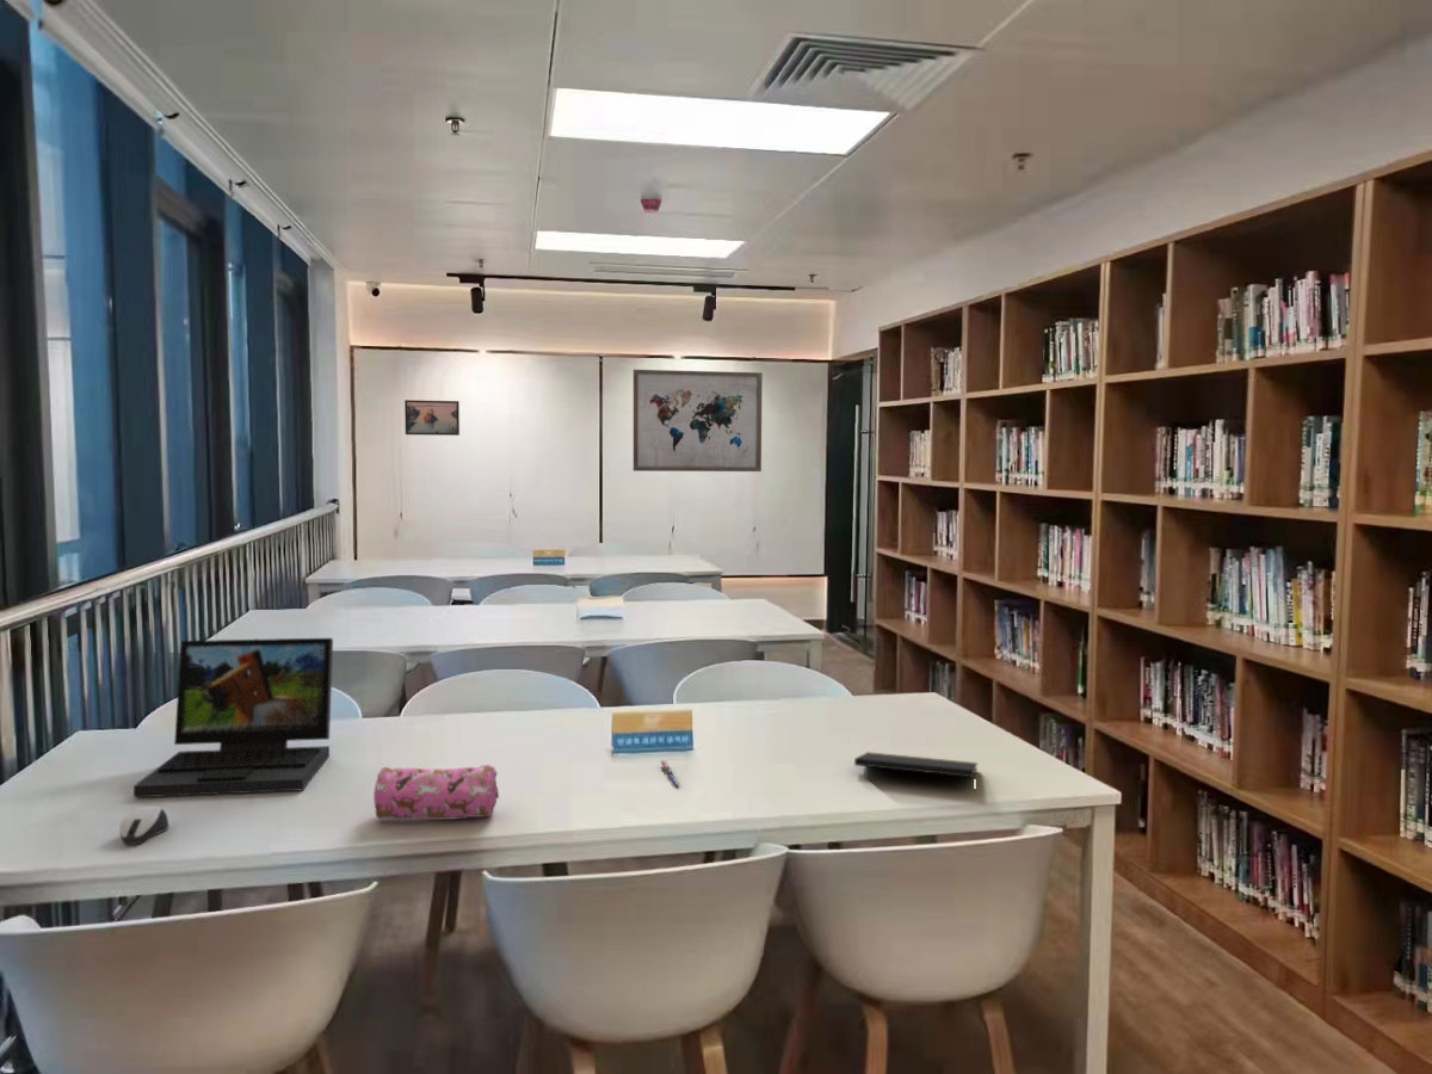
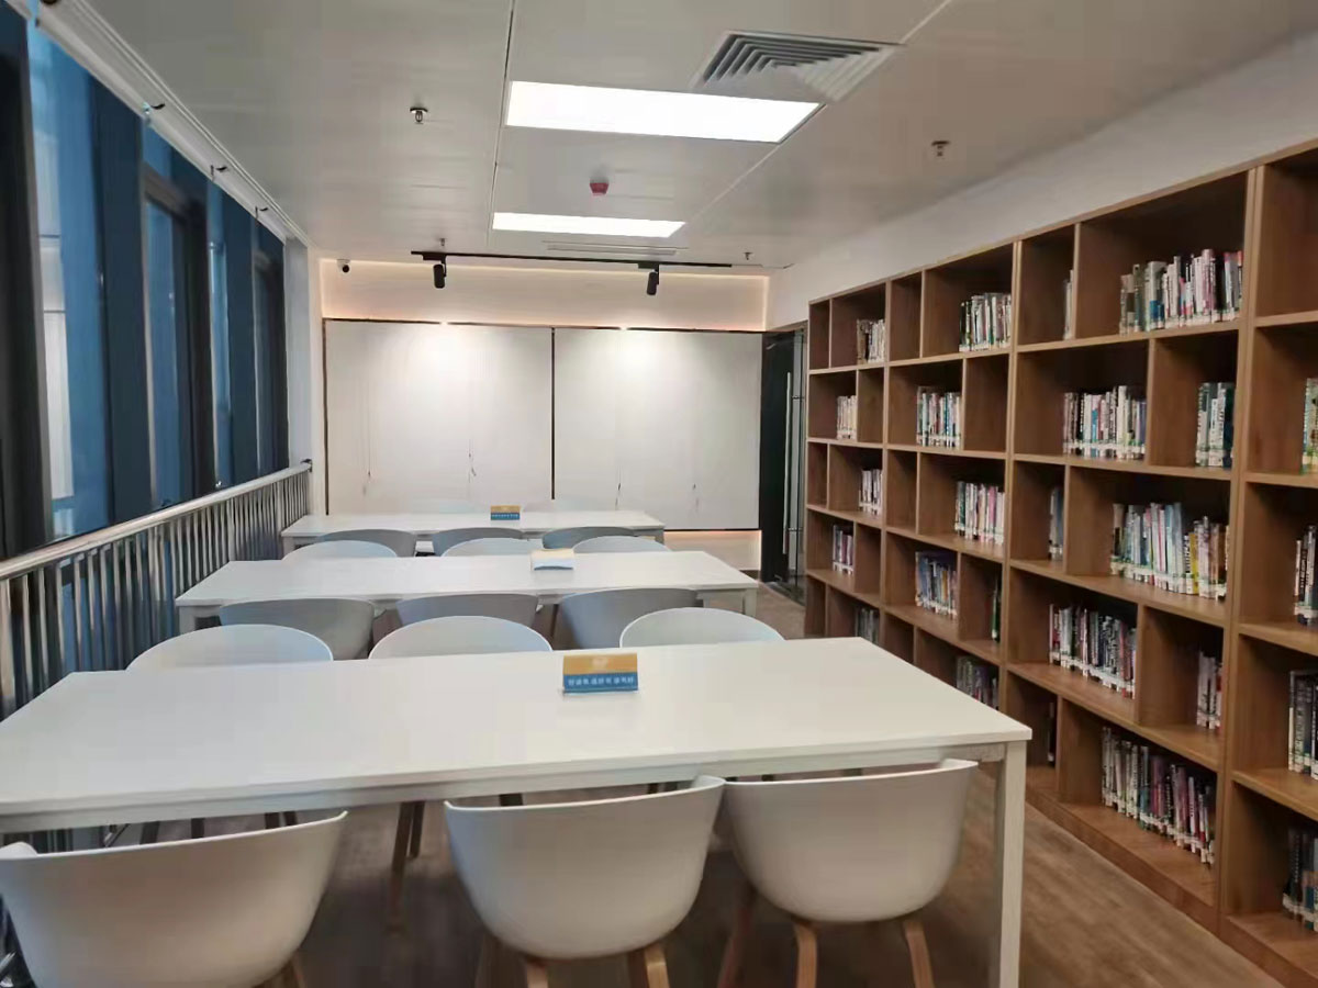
- notepad [853,751,979,794]
- wall art [632,369,764,473]
- computer mouse [119,806,169,846]
- pencil case [372,764,500,821]
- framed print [403,399,461,437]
- pen [659,759,681,788]
- laptop [132,637,334,798]
